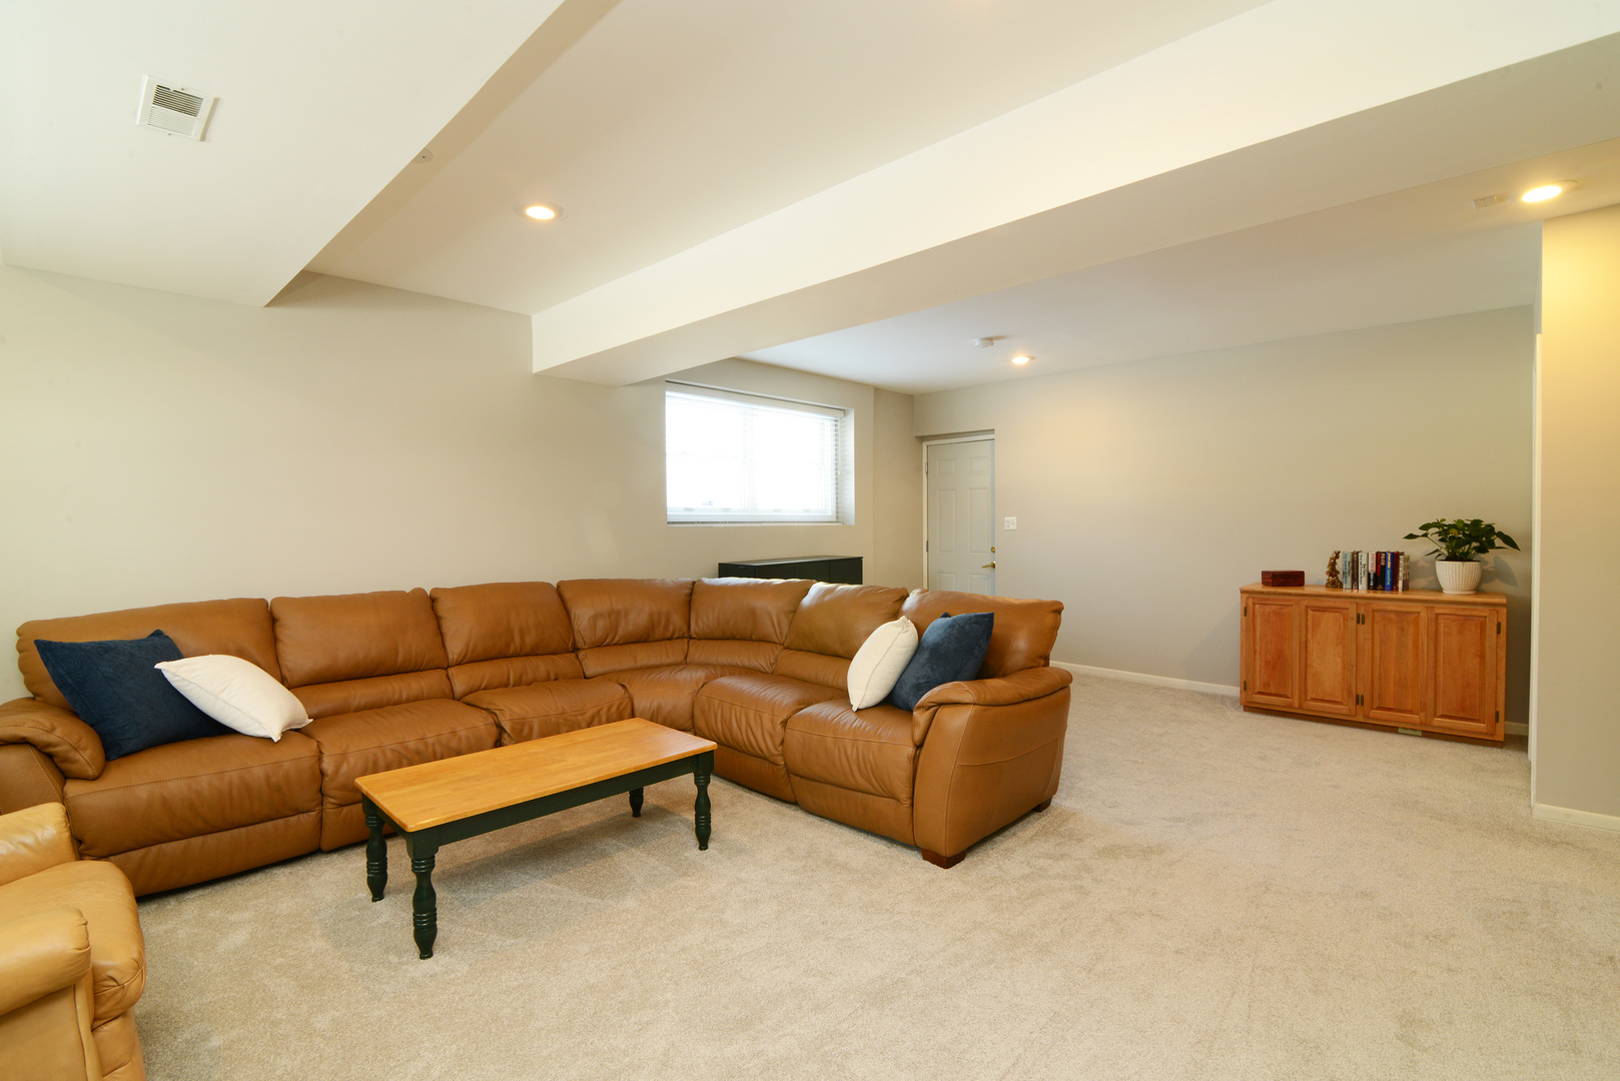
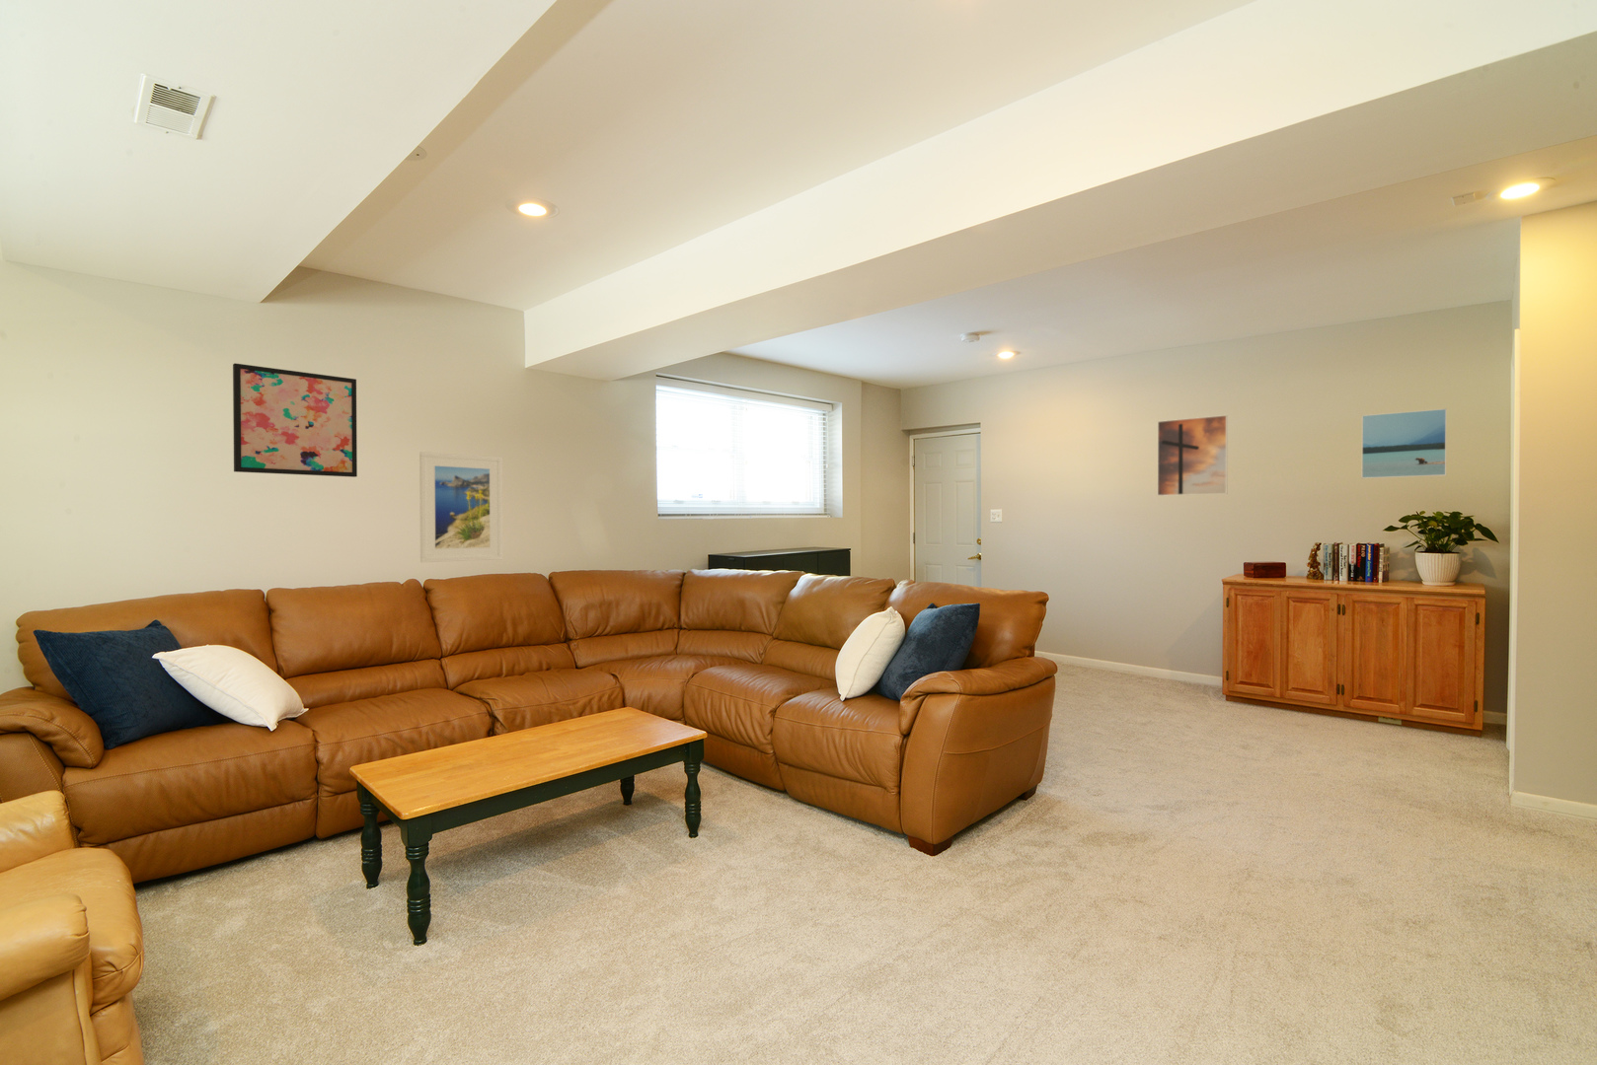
+ wall art [232,363,358,478]
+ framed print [1362,408,1448,479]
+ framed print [419,450,503,563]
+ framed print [1157,414,1228,497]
